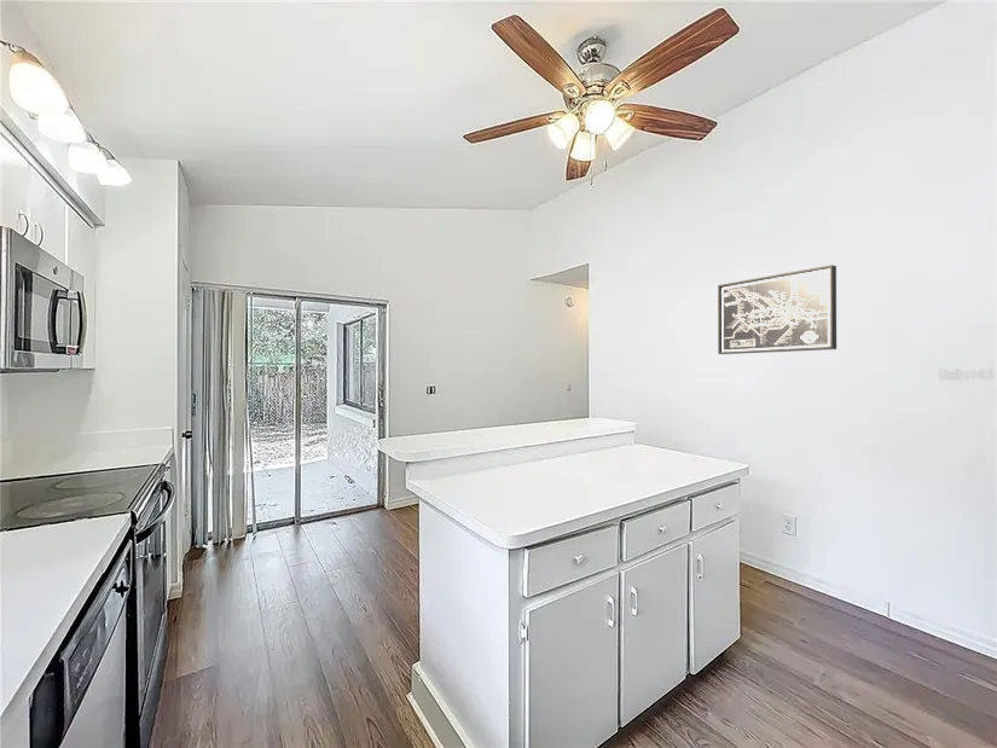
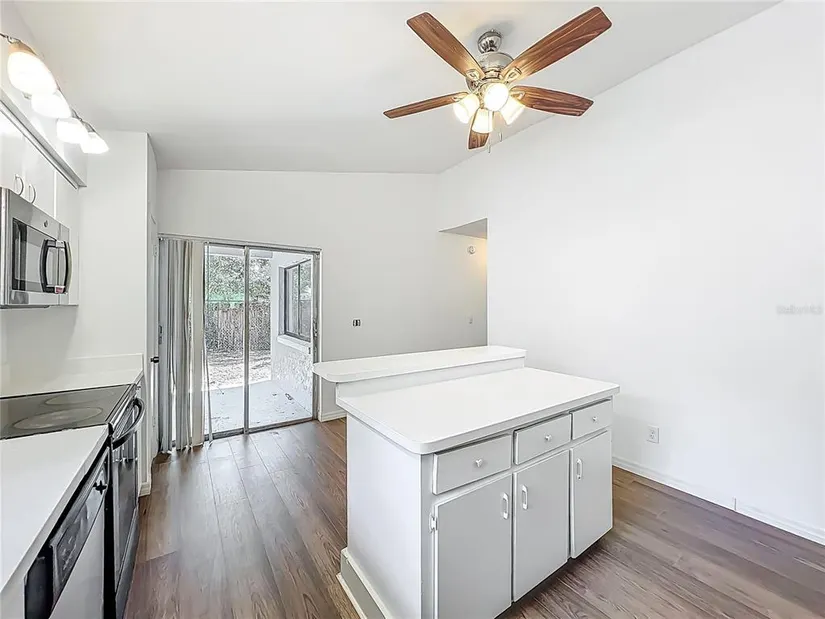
- wall art [717,263,837,355]
